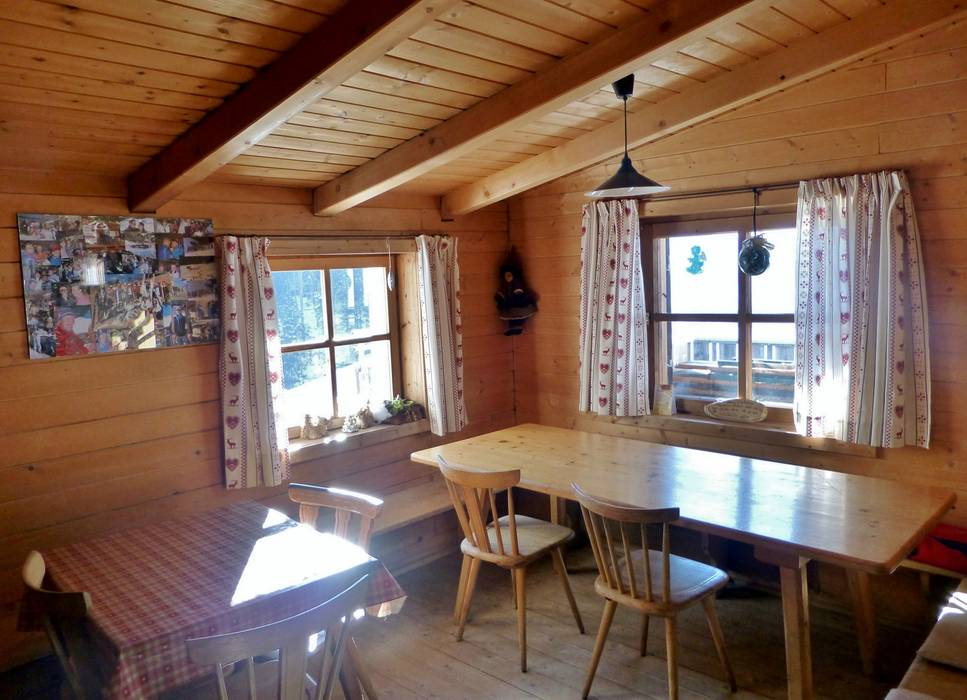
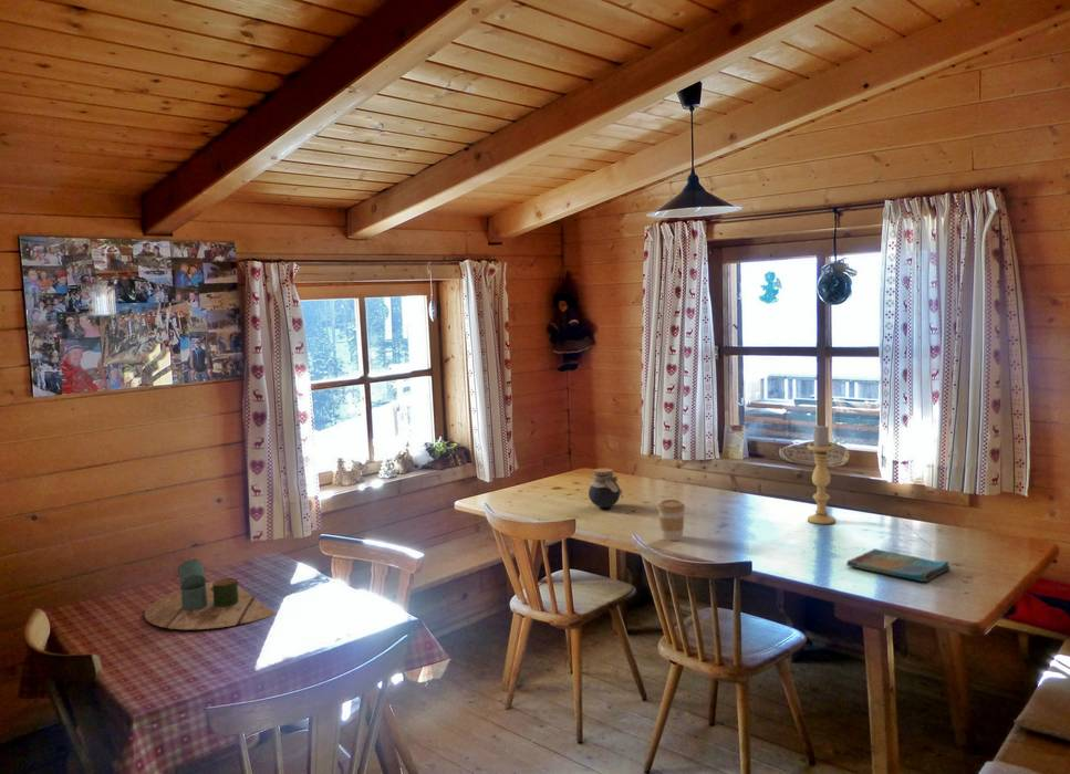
+ coffee cup [656,499,686,542]
+ jar [588,468,624,509]
+ dish towel [845,547,952,583]
+ decorative tray [144,558,277,630]
+ candle holder [807,425,837,525]
